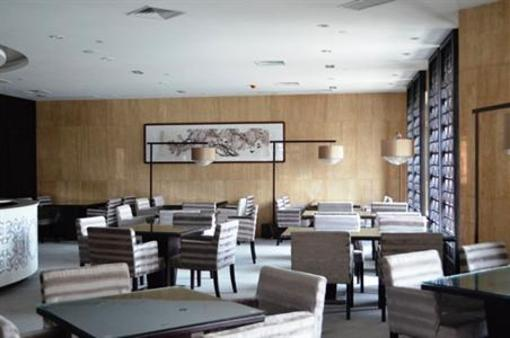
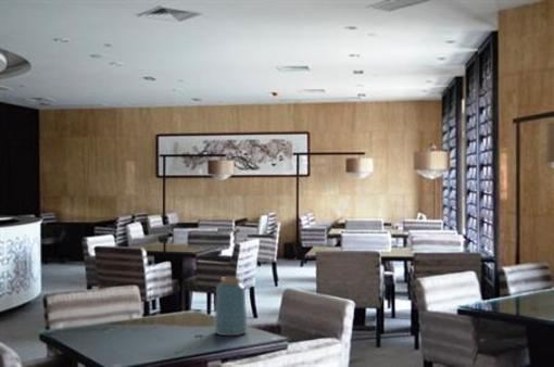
+ vase [213,276,249,337]
